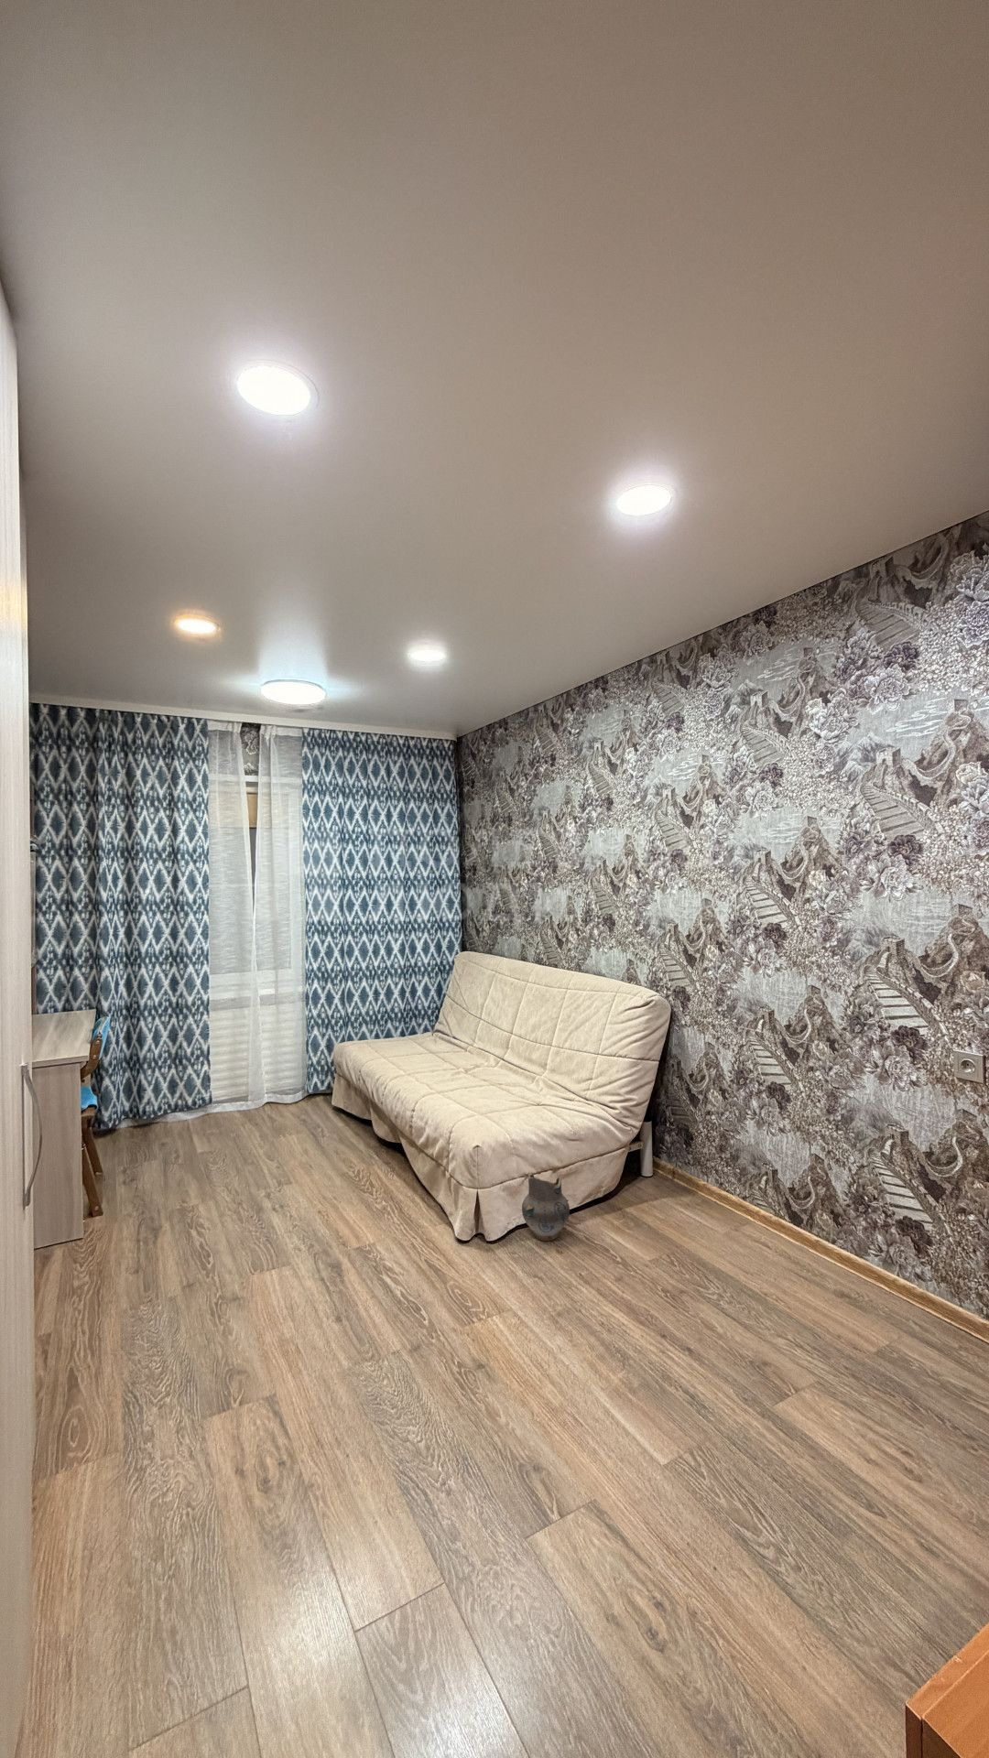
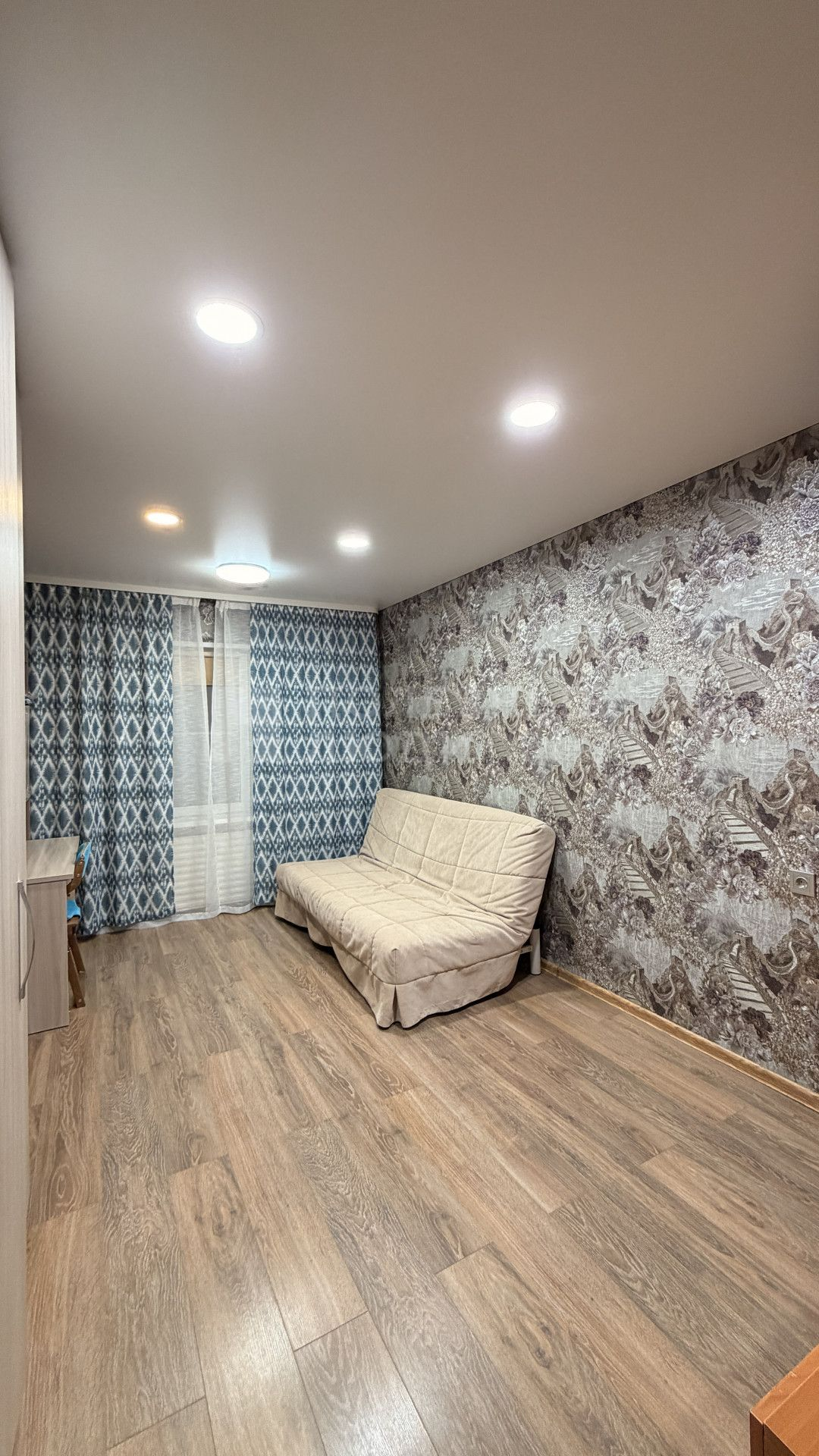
- ceramic jug [520,1172,570,1241]
